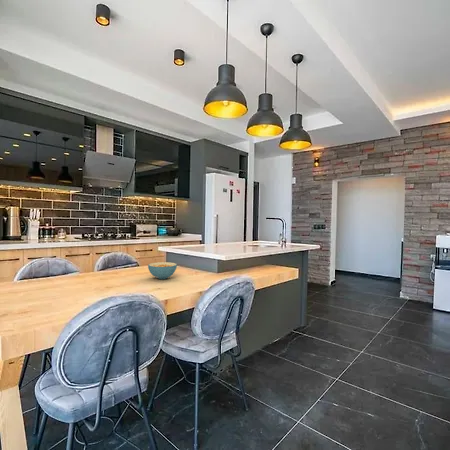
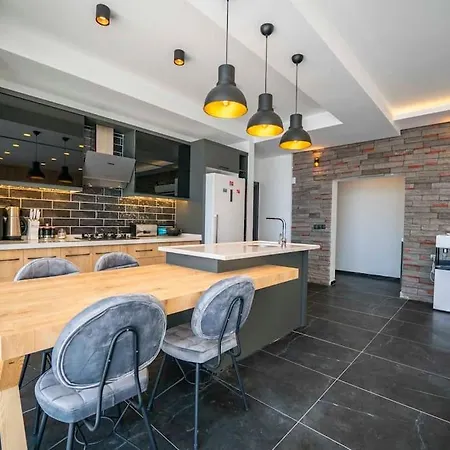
- cereal bowl [147,261,178,280]
